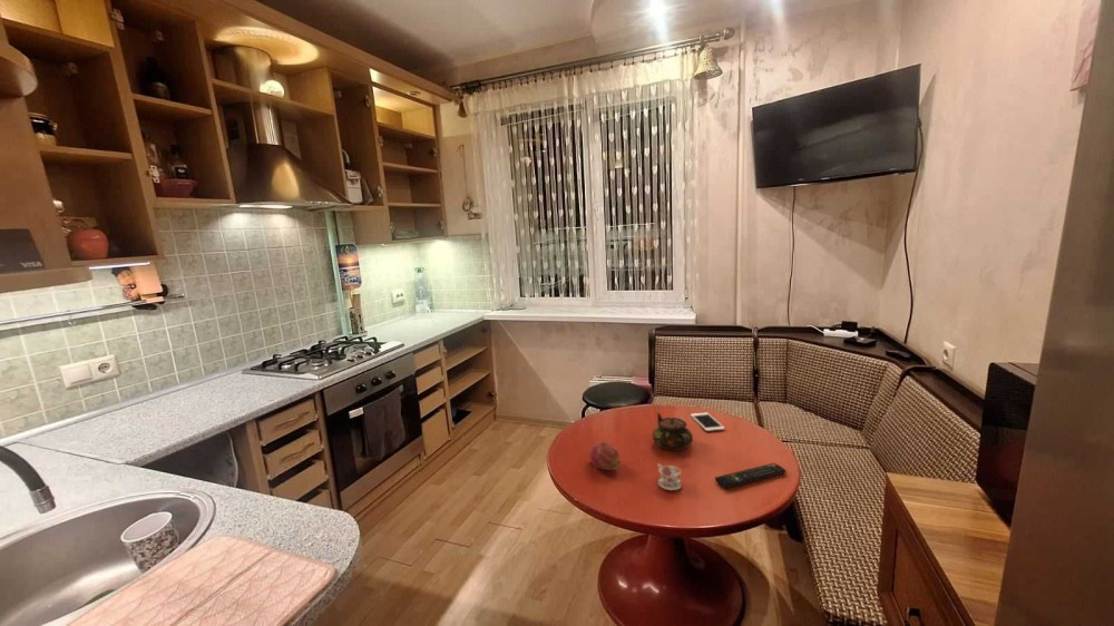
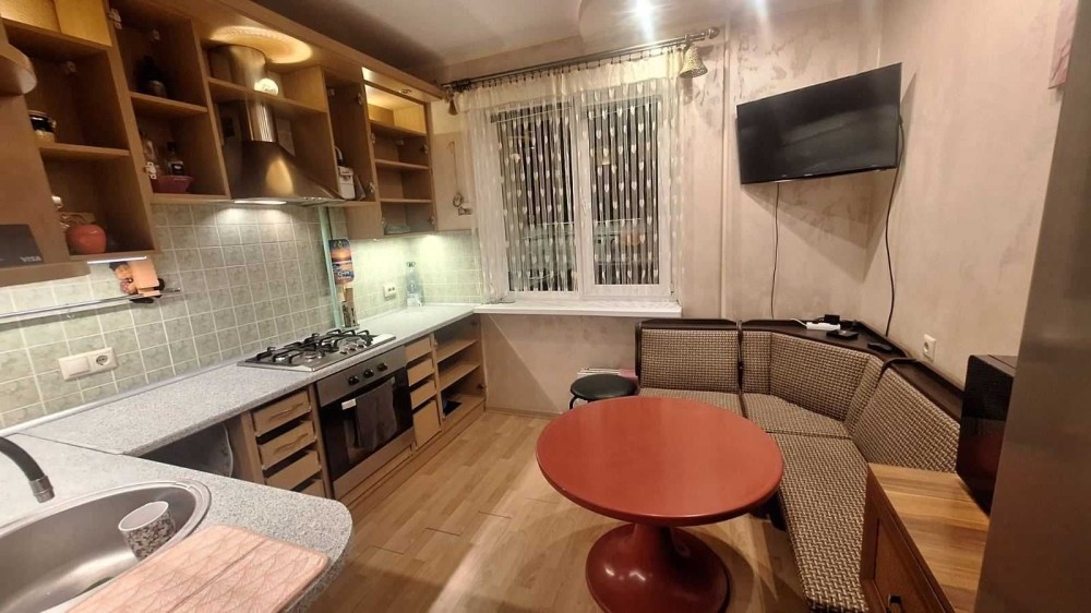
- remote control [714,462,788,489]
- fruit [588,441,622,471]
- teapot [652,411,694,452]
- teacup [657,462,683,491]
- cell phone [690,411,725,432]
